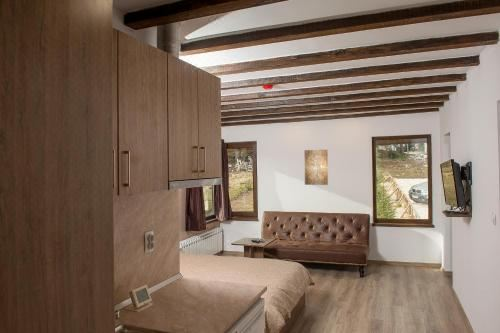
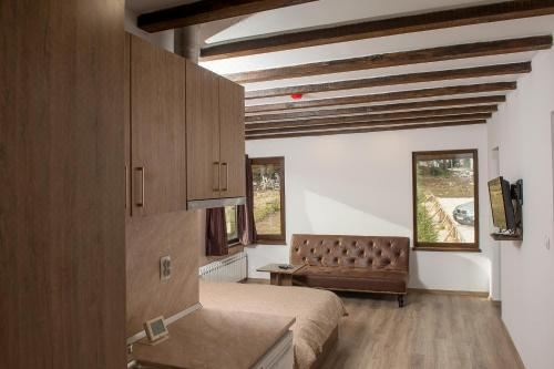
- wall art [304,149,329,186]
